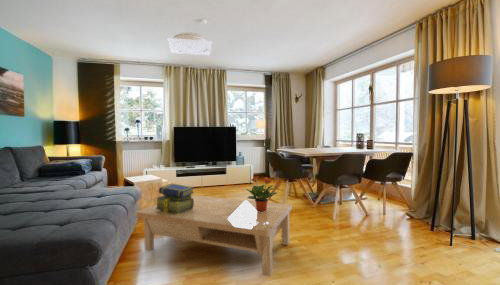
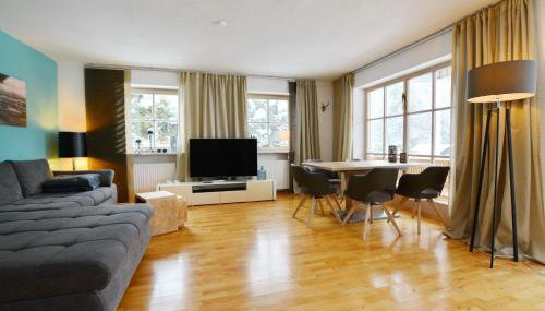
- coffee table [134,194,293,277]
- ceiling light [166,31,214,56]
- stack of books [155,182,195,215]
- potted plant [245,175,278,212]
